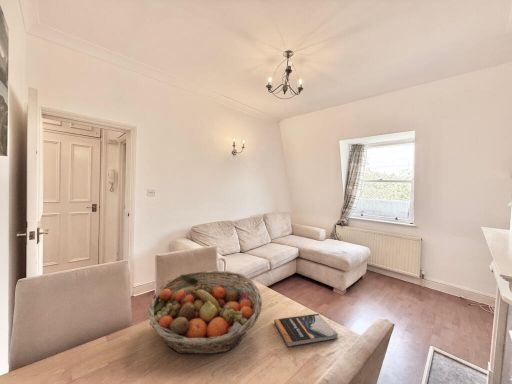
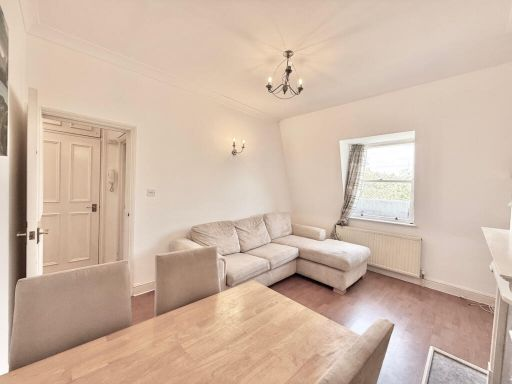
- book [273,313,339,348]
- fruit basket [146,269,263,355]
